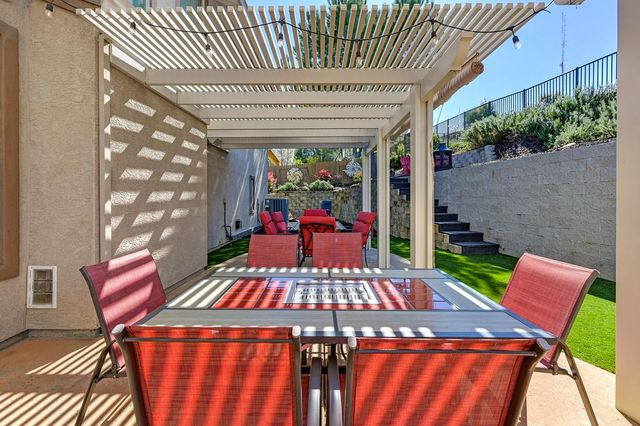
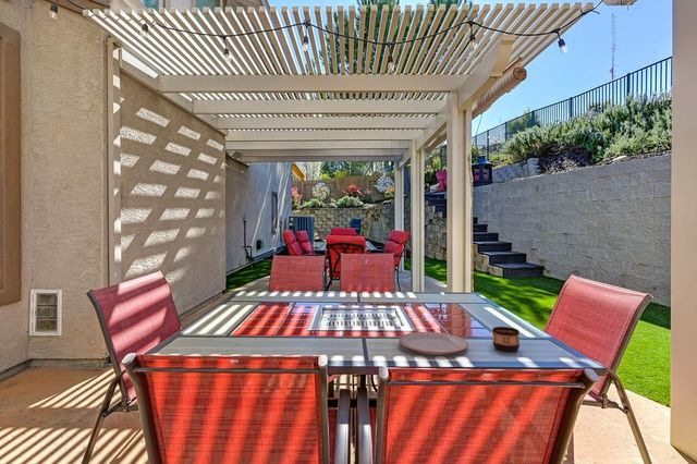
+ cup [491,326,521,353]
+ plate [398,331,469,356]
